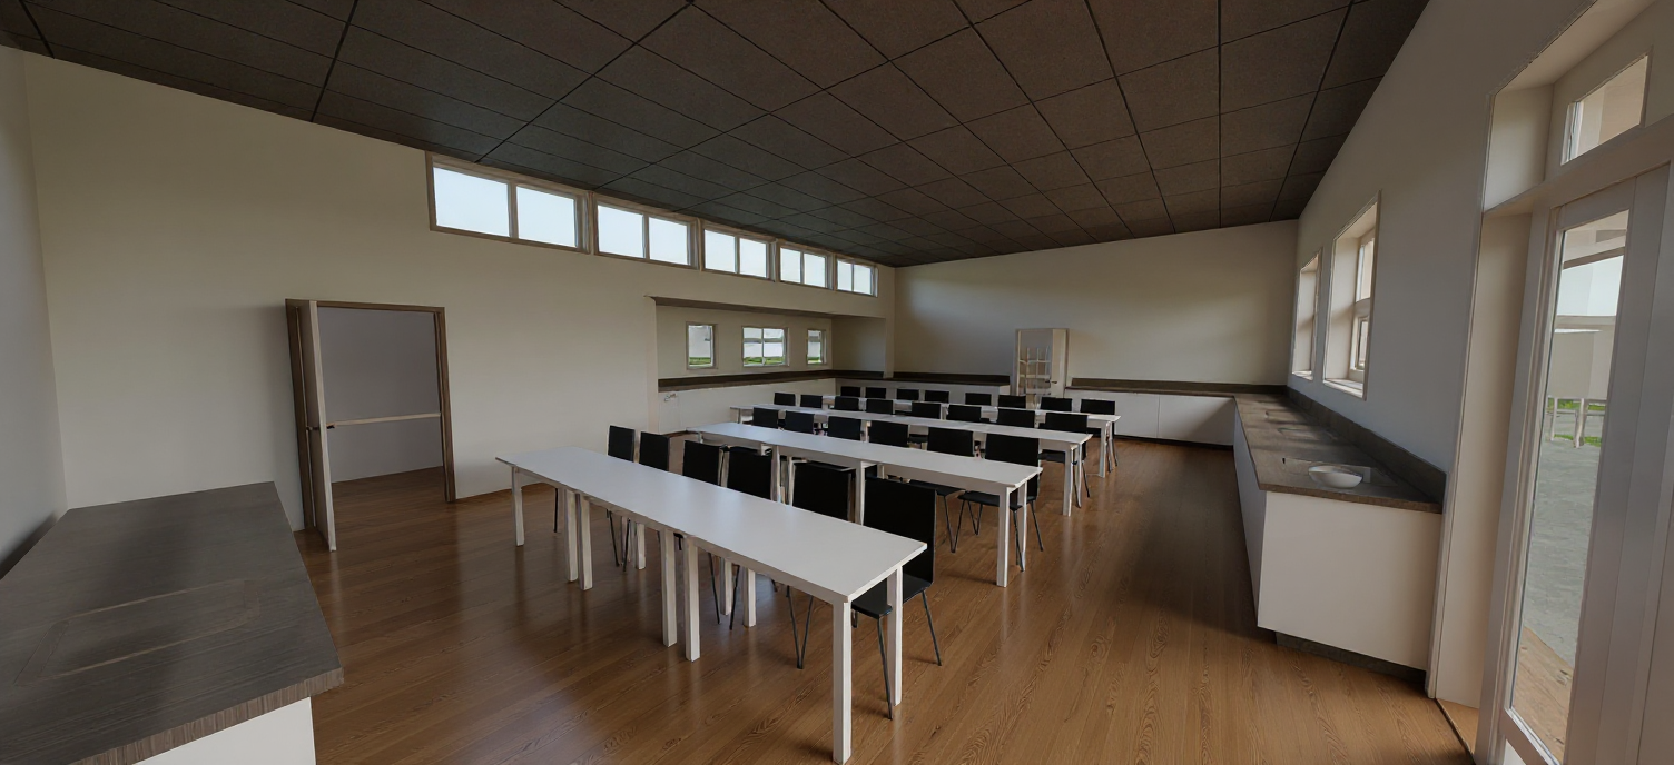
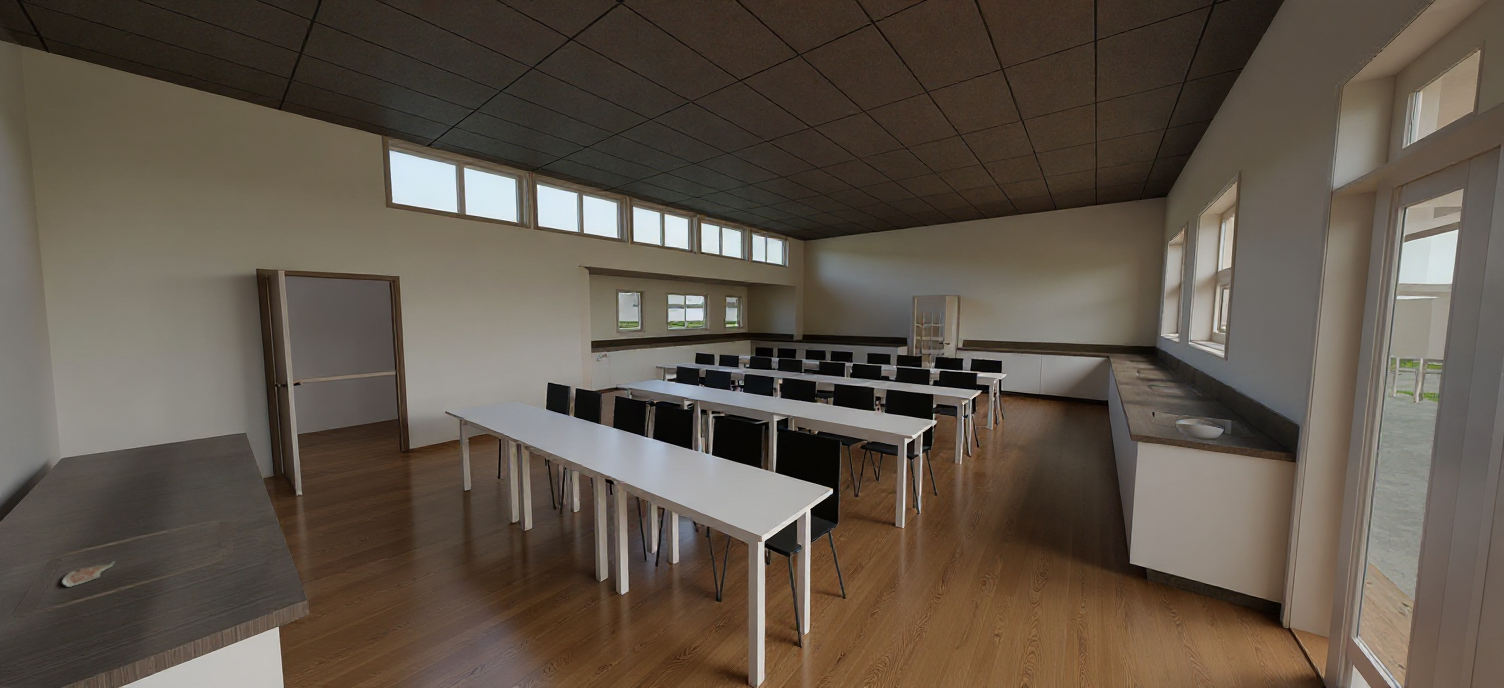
+ paper cup [61,560,116,588]
